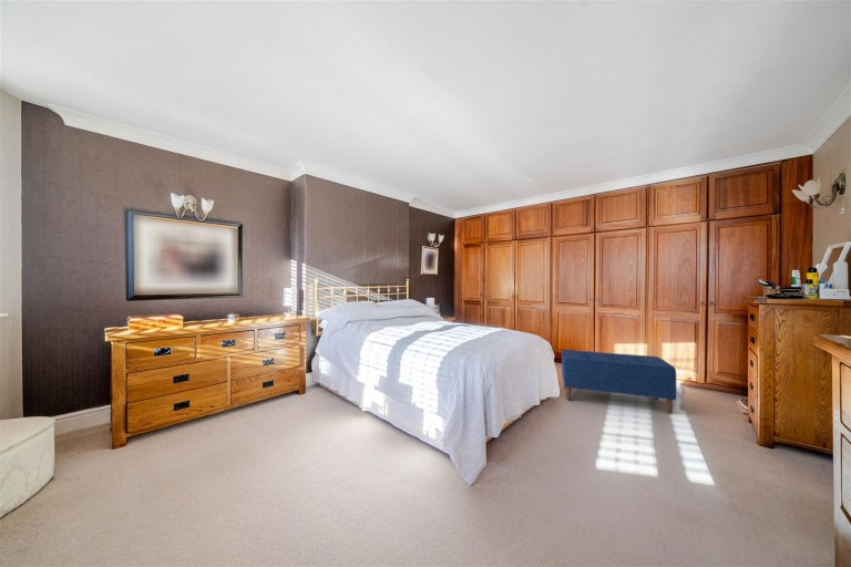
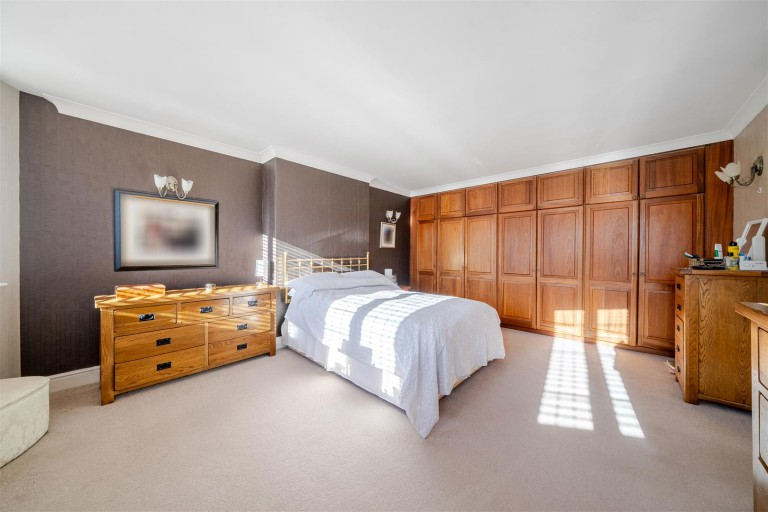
- bench [561,349,678,415]
